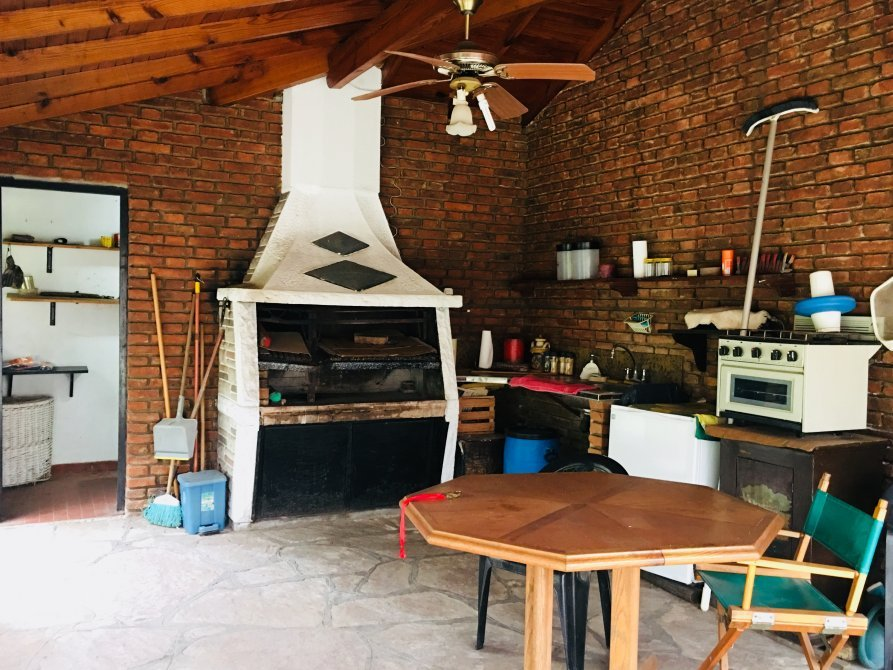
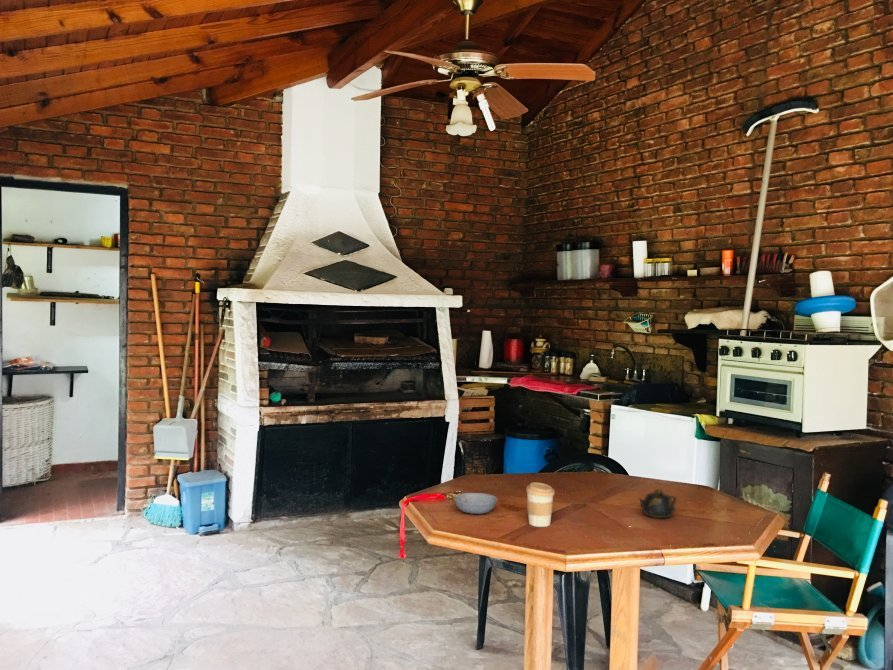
+ coffee cup [525,482,556,528]
+ bowl [453,492,498,515]
+ teapot [637,488,678,519]
